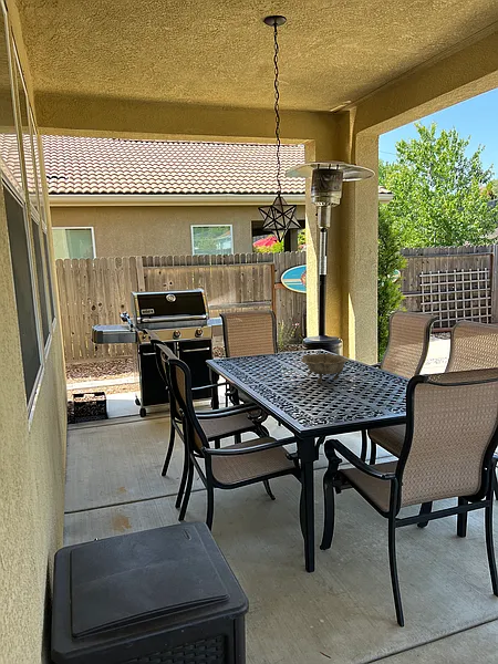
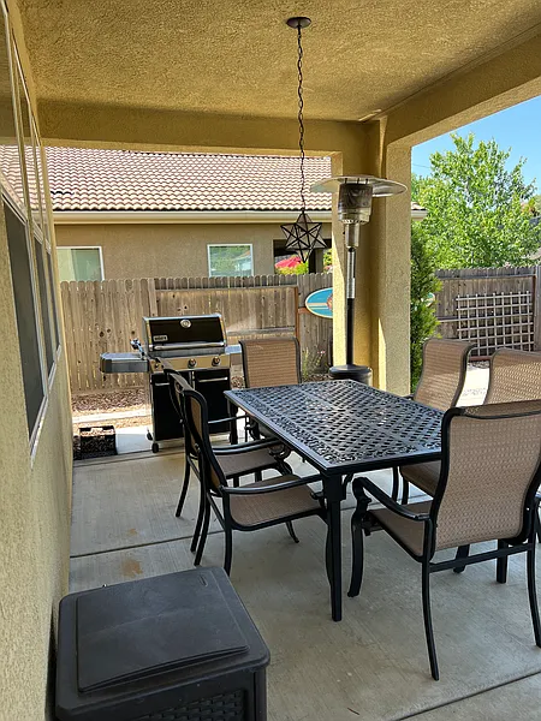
- decorative bowl [300,352,350,384]
